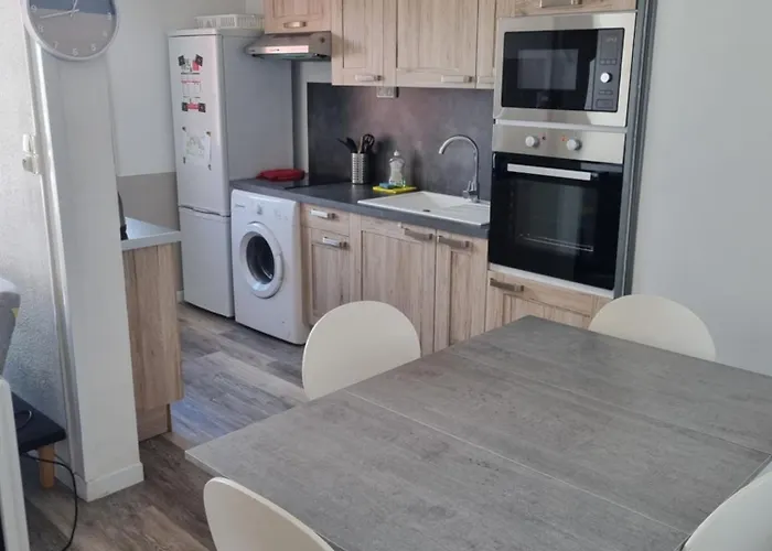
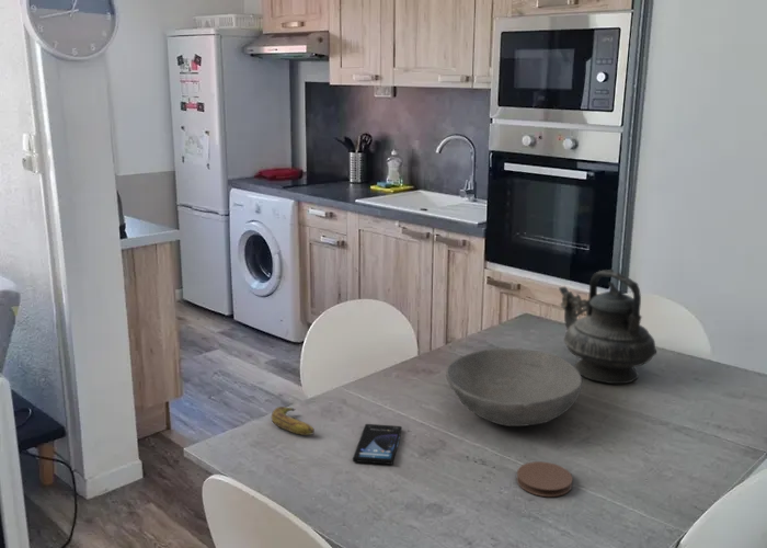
+ banana [271,406,316,436]
+ teapot [558,267,657,385]
+ smartphone [352,423,403,466]
+ coaster [515,460,574,498]
+ bowl [445,347,583,427]
